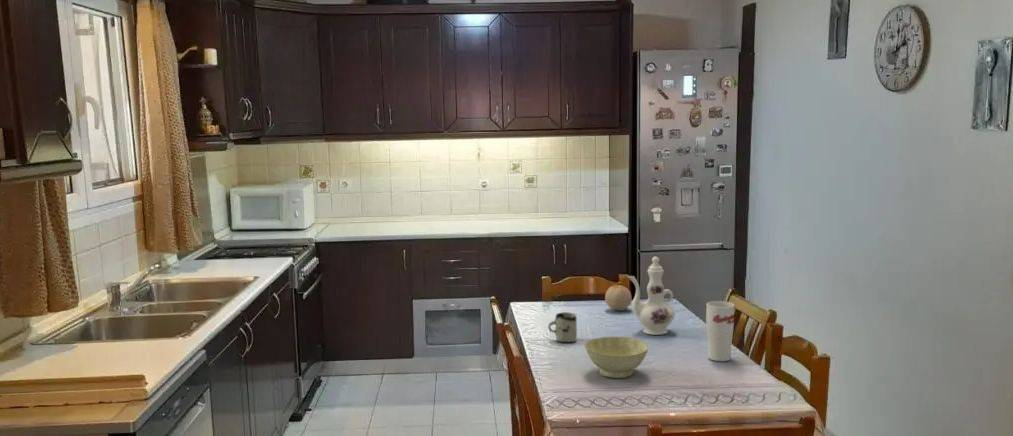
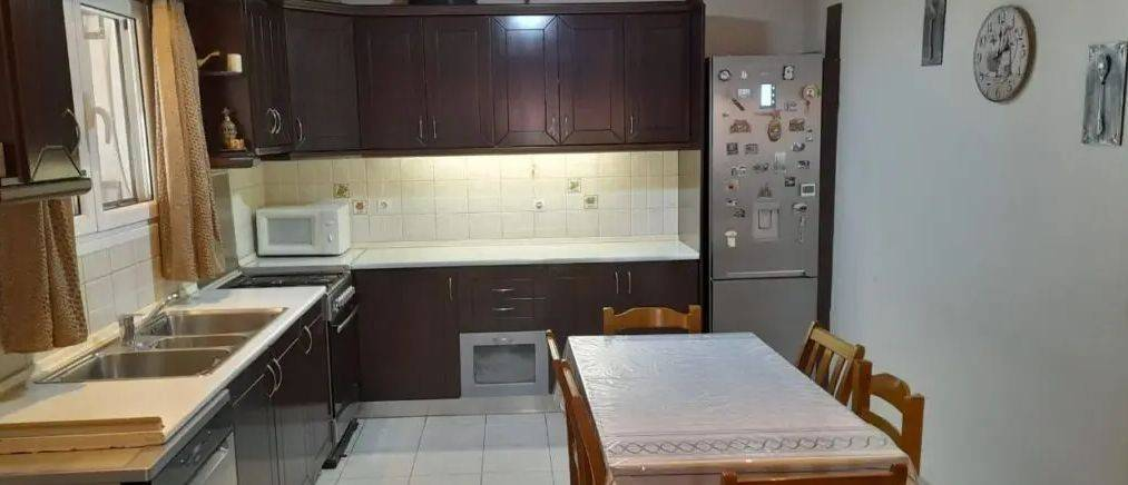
- fruit [604,284,633,311]
- cup [547,311,578,344]
- bowl [584,336,649,379]
- chinaware [626,255,676,336]
- cup [705,300,735,362]
